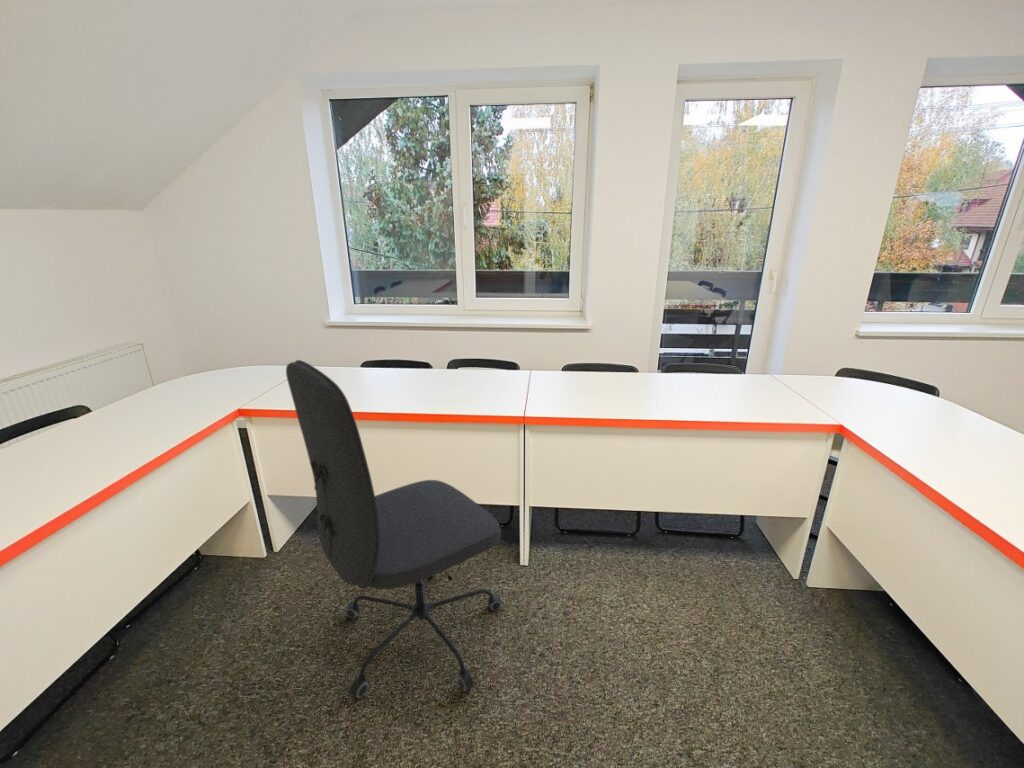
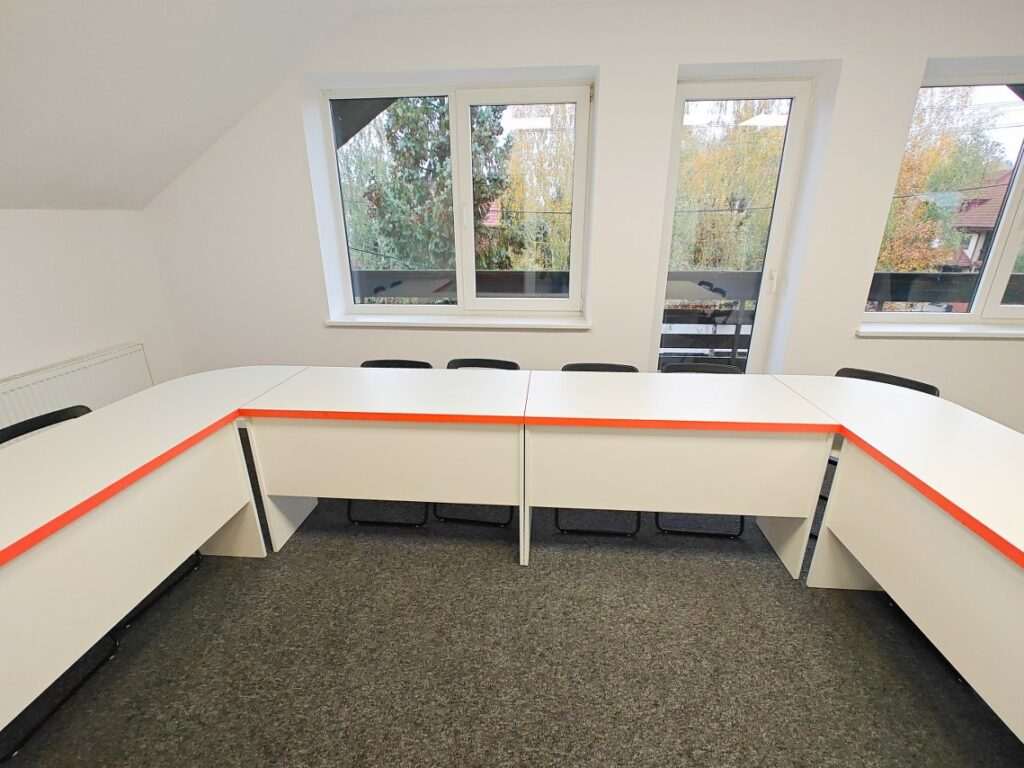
- office chair [285,359,504,699]
